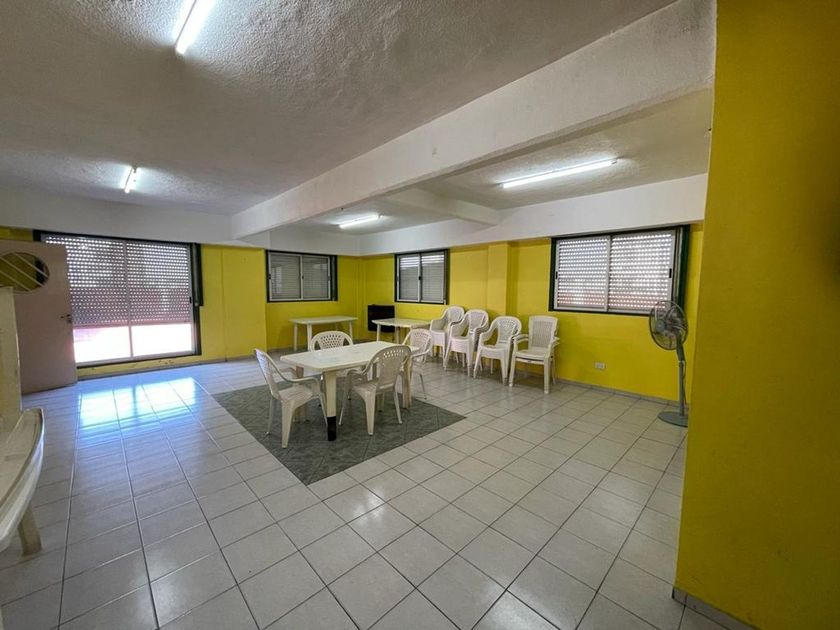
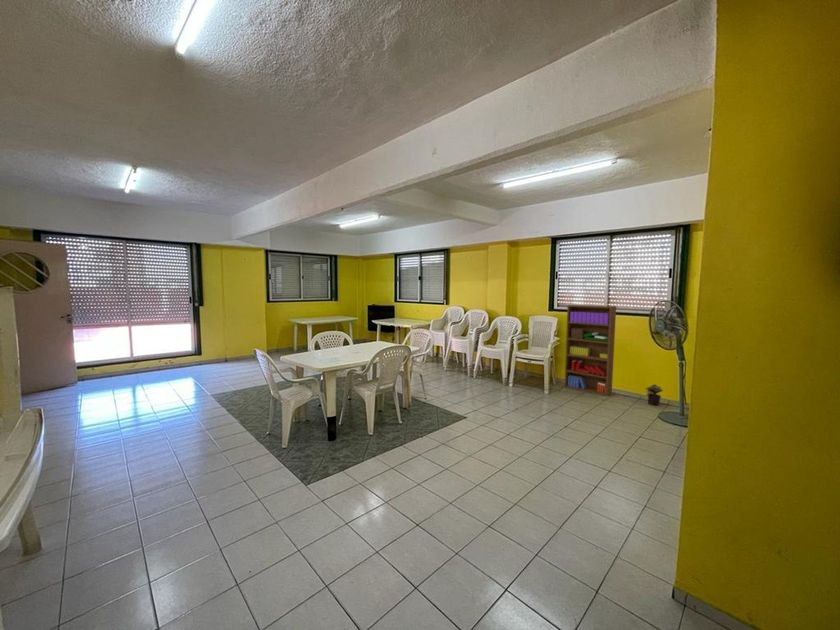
+ potted plant [645,383,664,406]
+ bookshelf [563,304,617,397]
